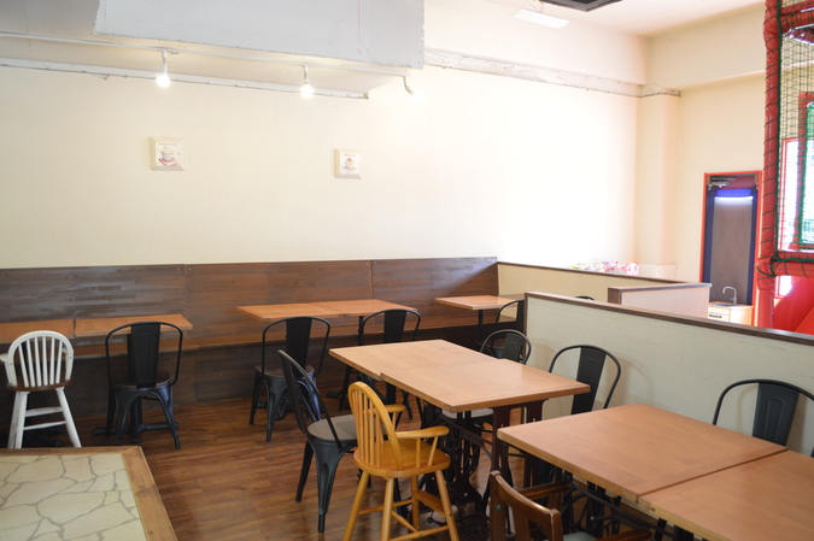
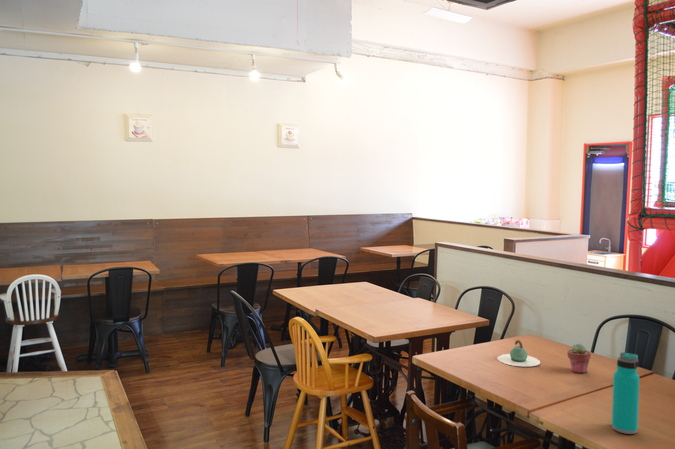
+ water bottle [611,351,641,435]
+ teapot [496,339,541,367]
+ potted succulent [566,343,592,374]
